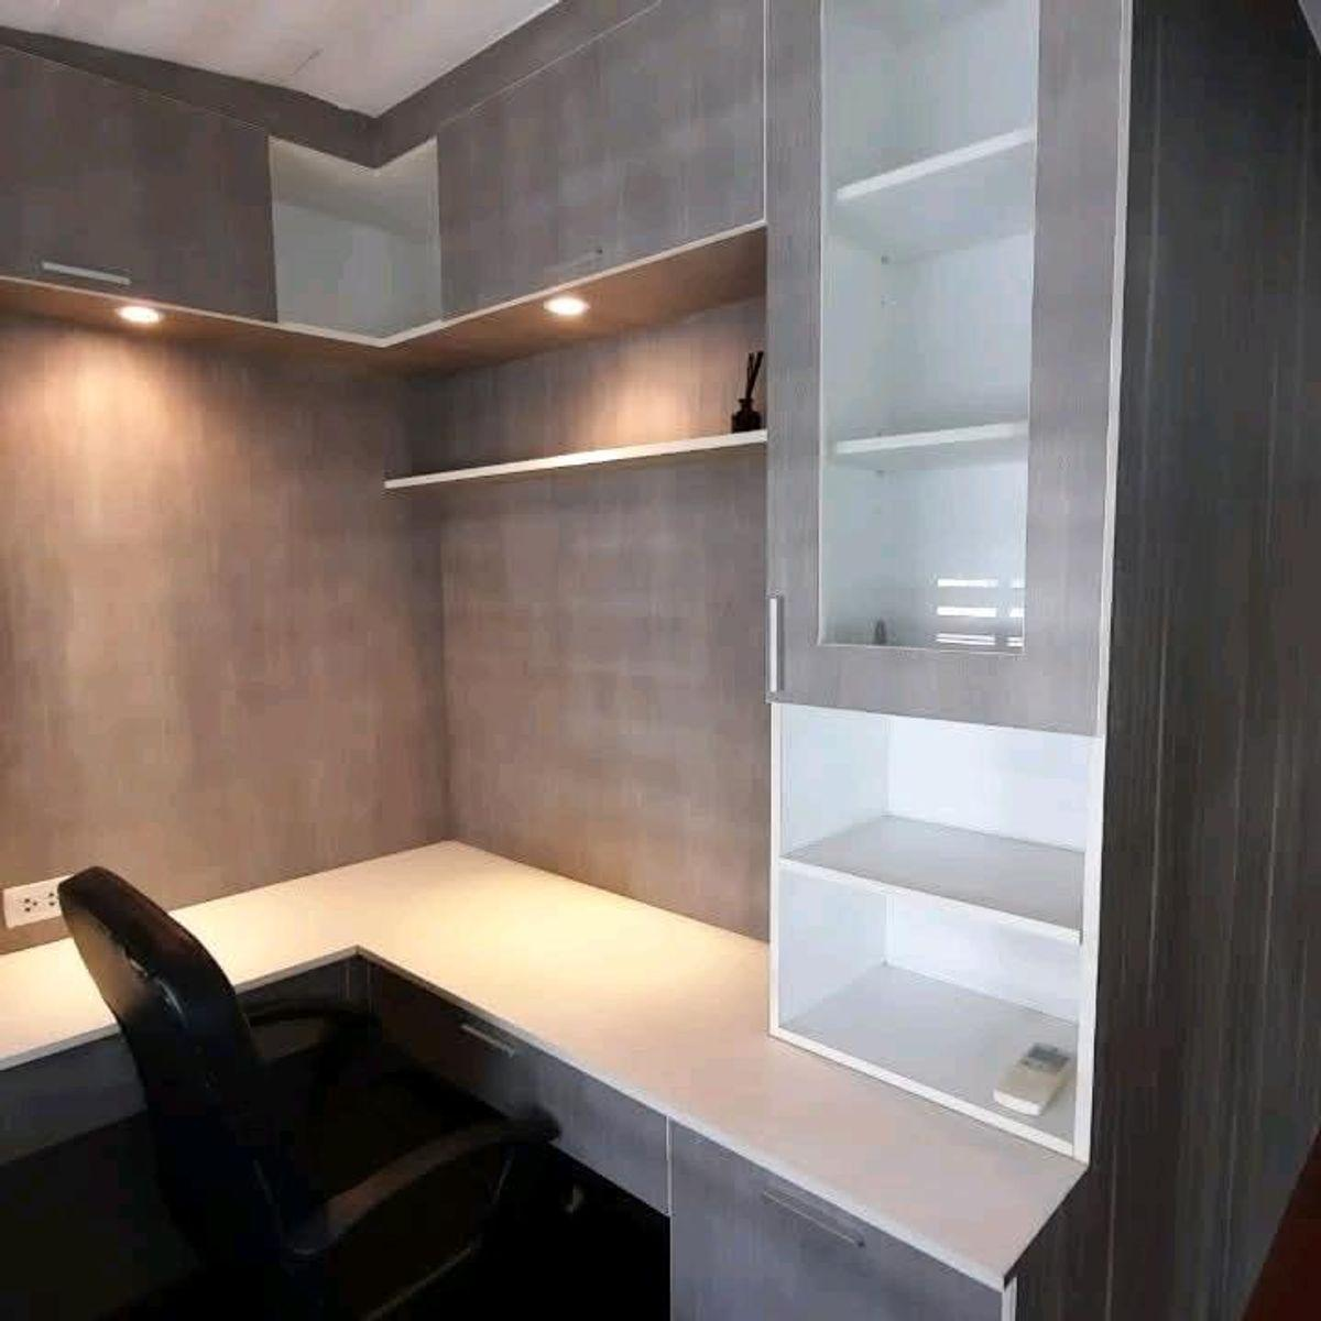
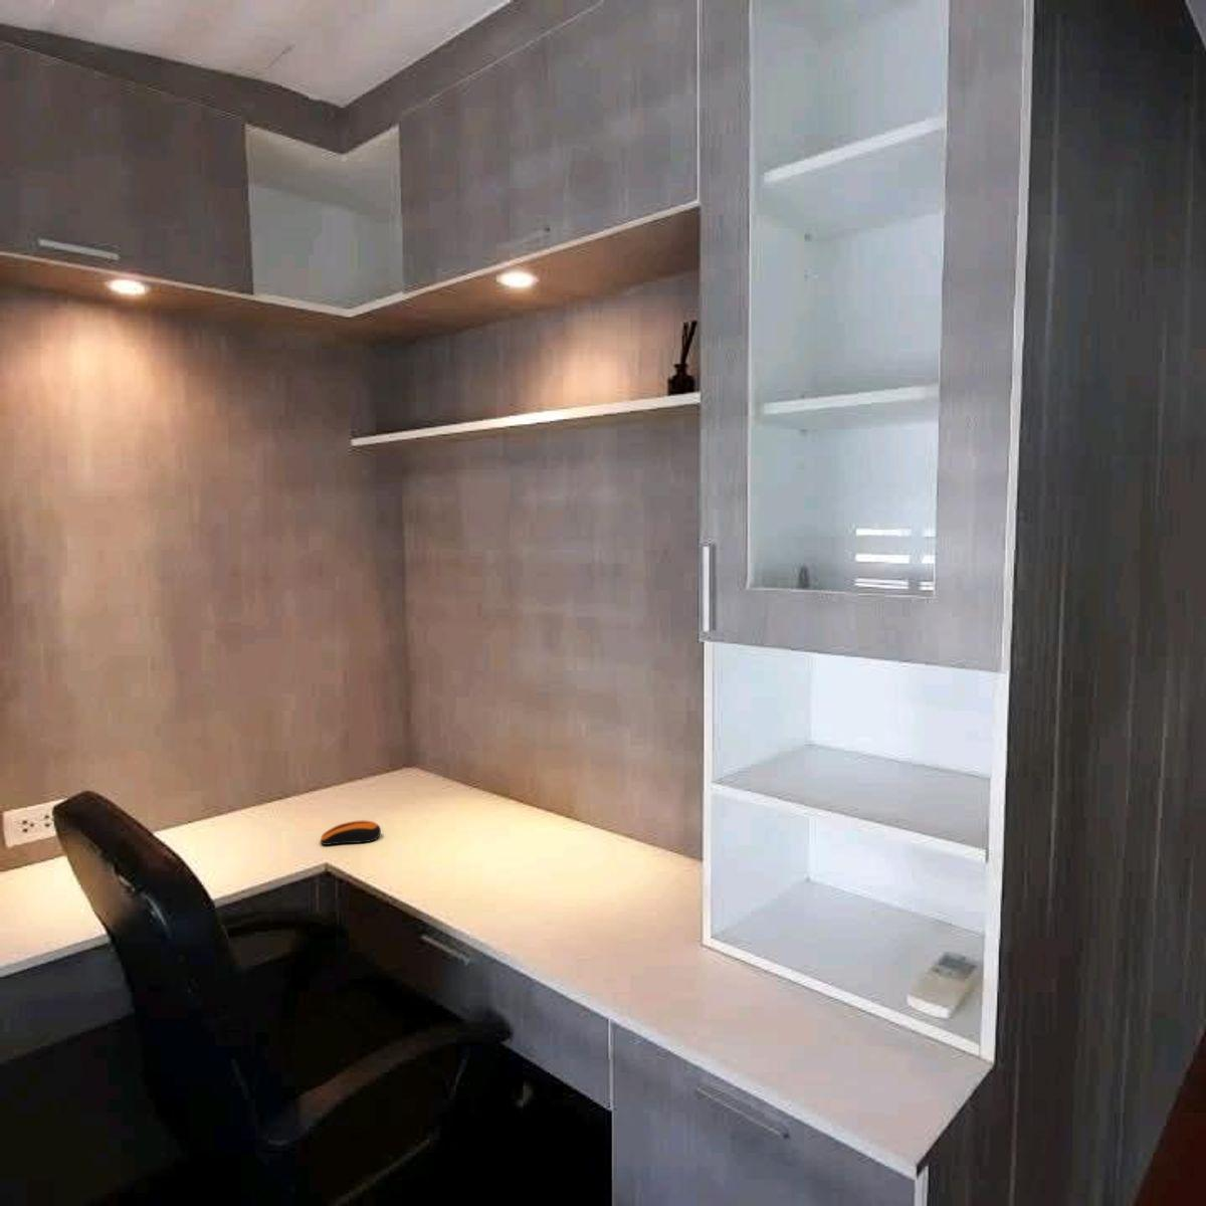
+ computer mouse [319,819,382,846]
